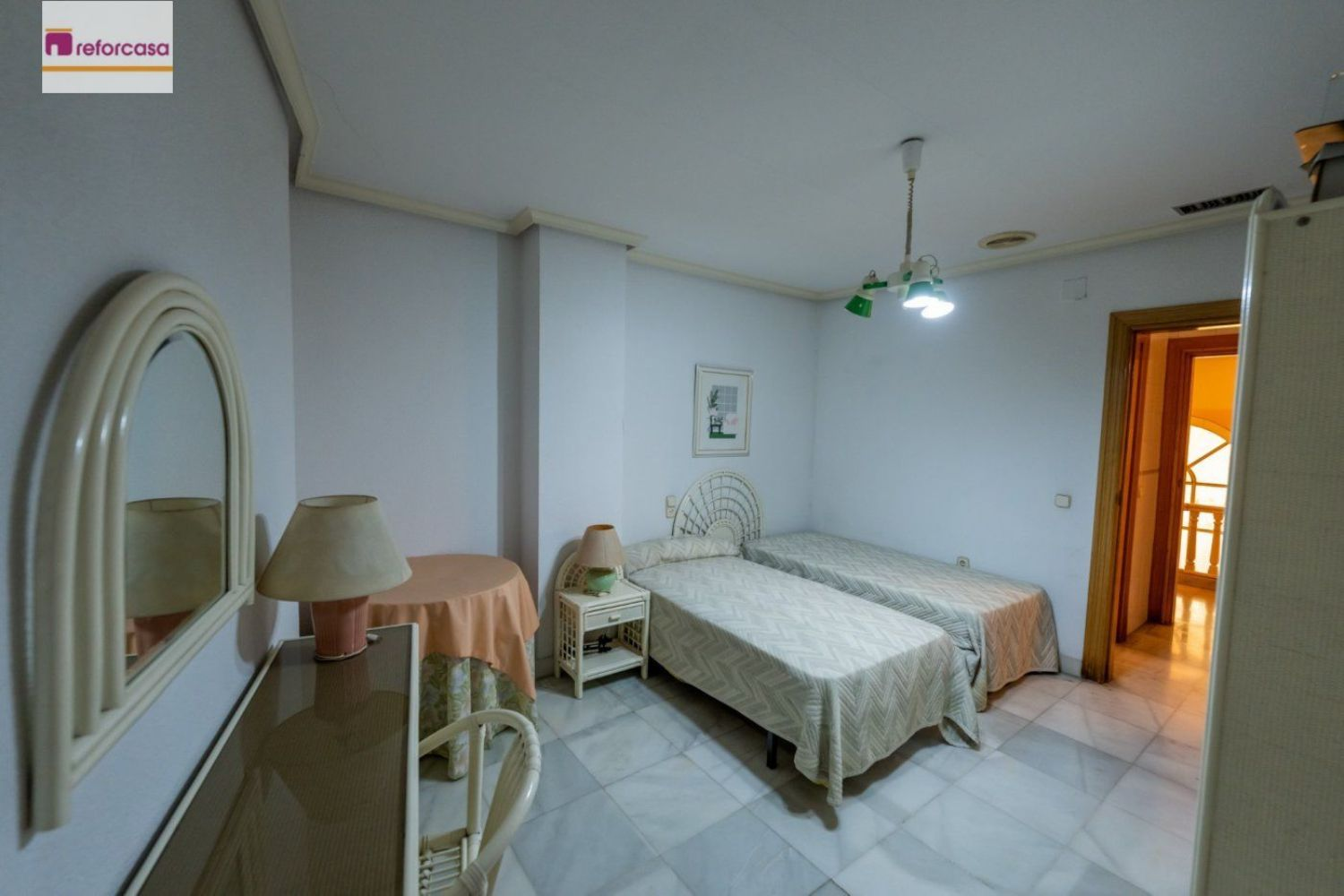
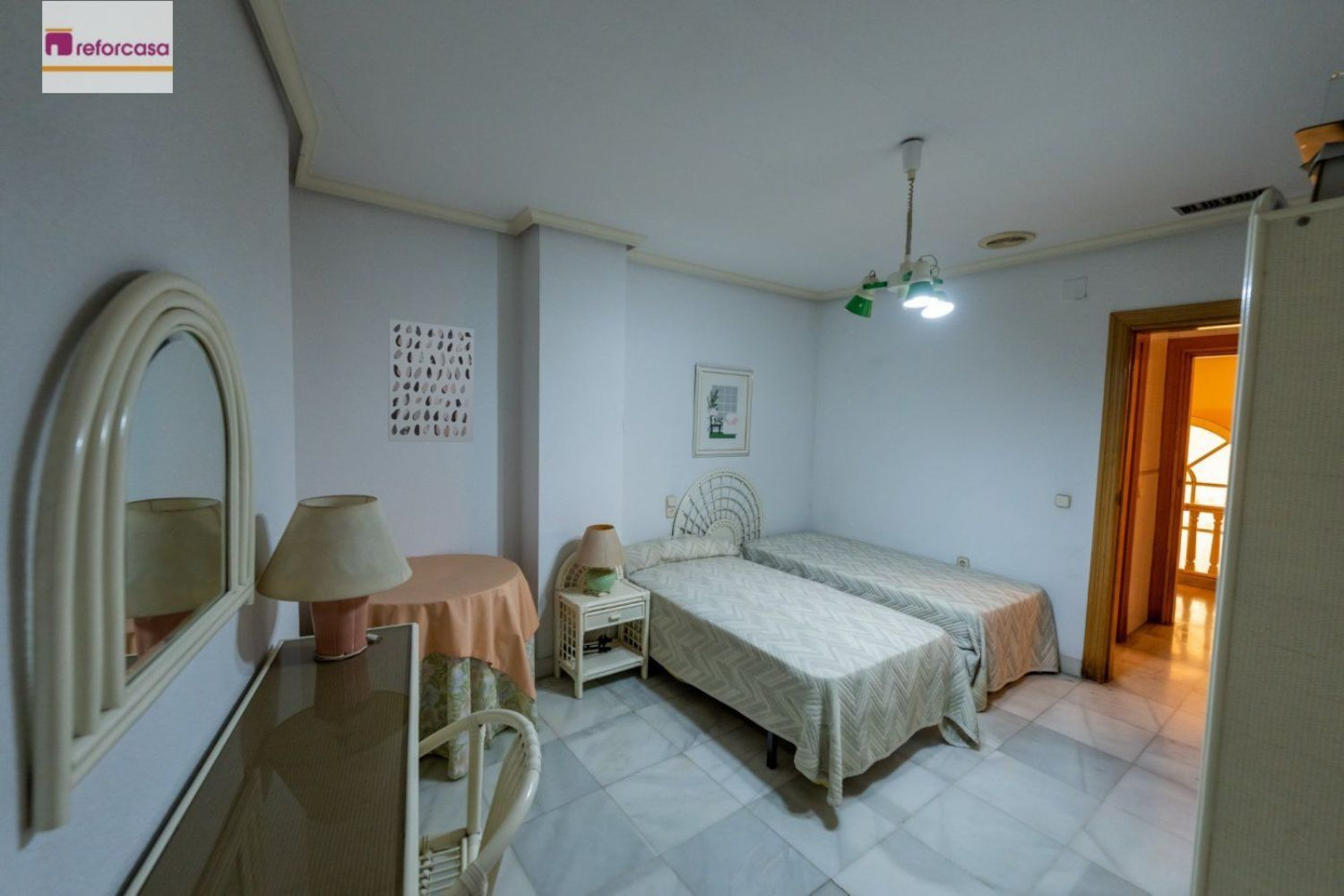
+ wall art [387,318,475,443]
